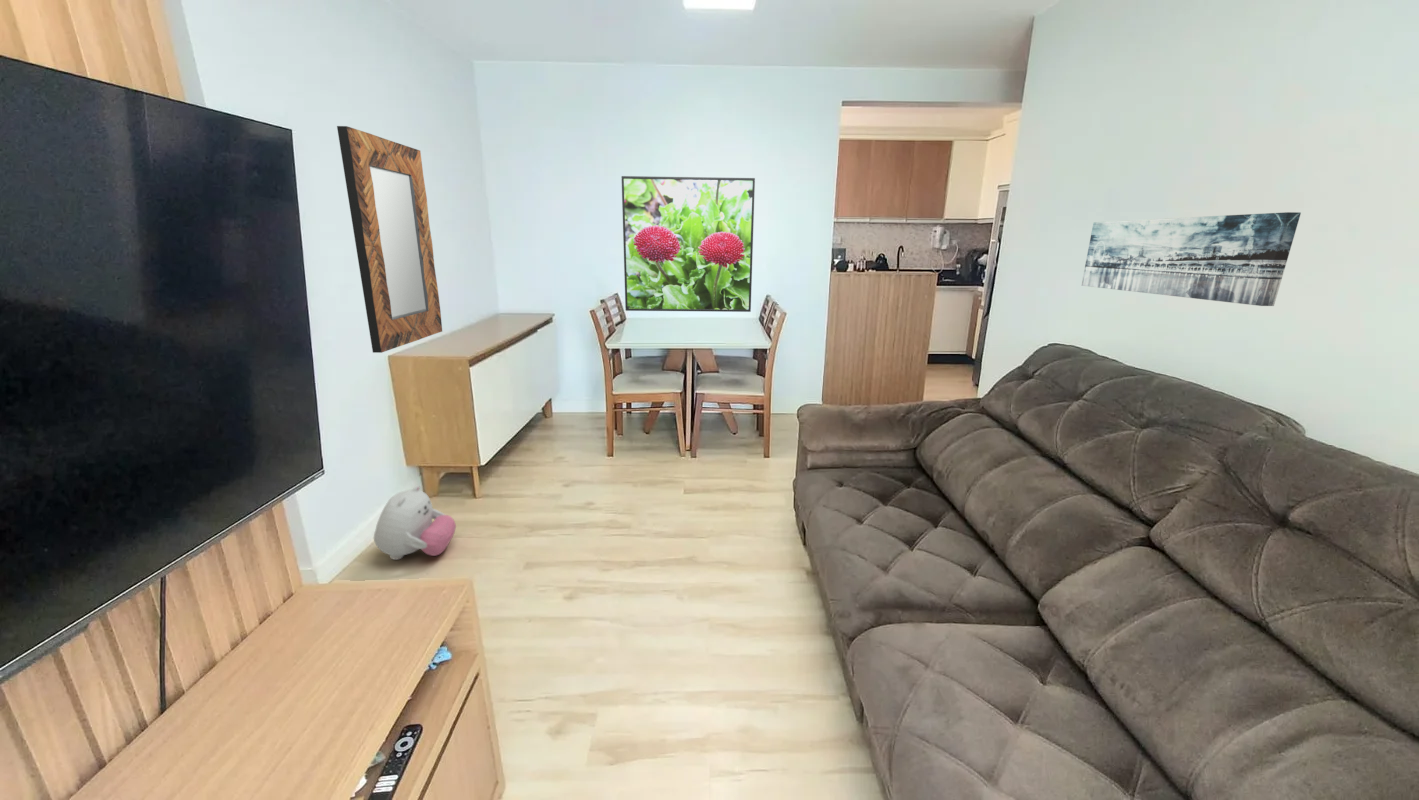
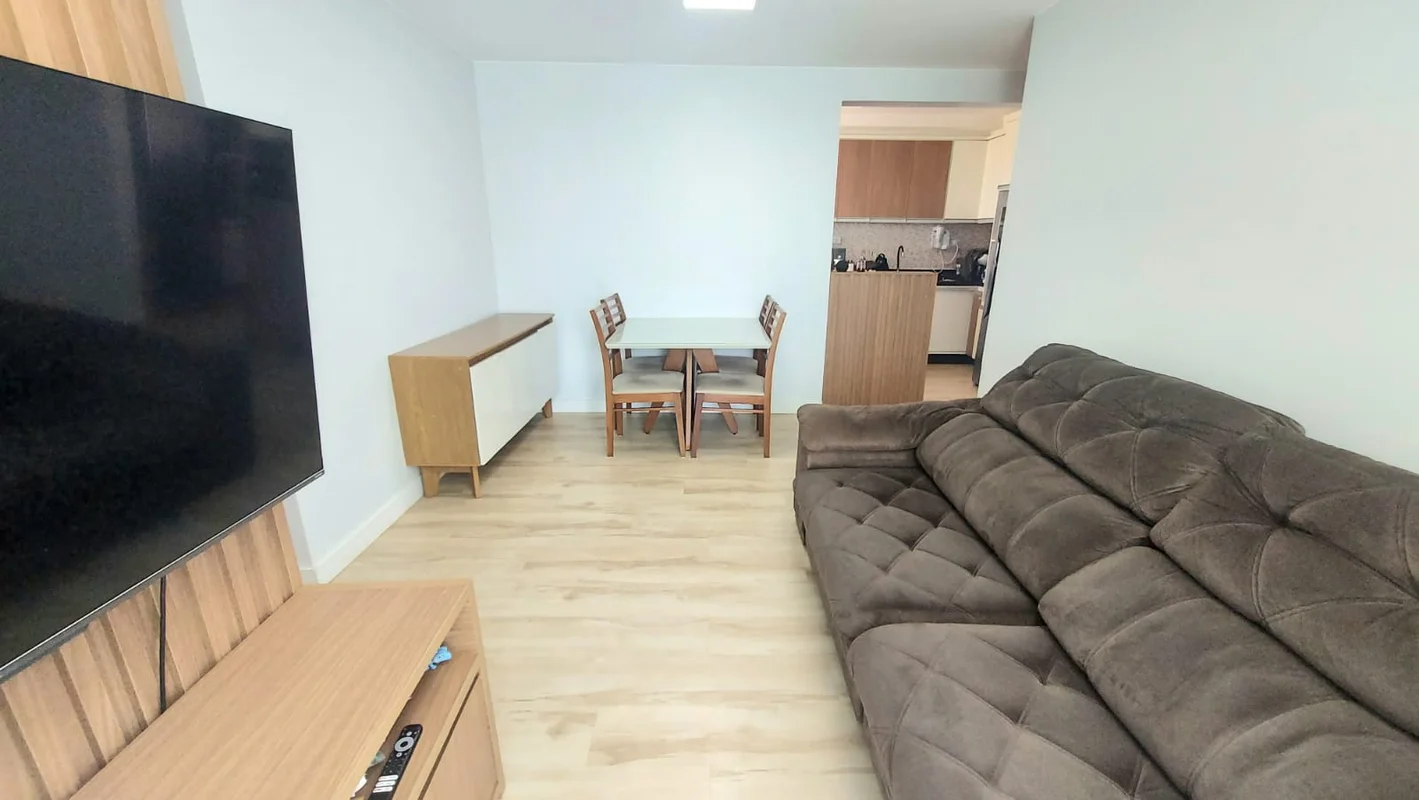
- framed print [621,175,756,313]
- wall art [1081,211,1302,307]
- home mirror [336,125,443,354]
- plush toy [373,484,457,561]
